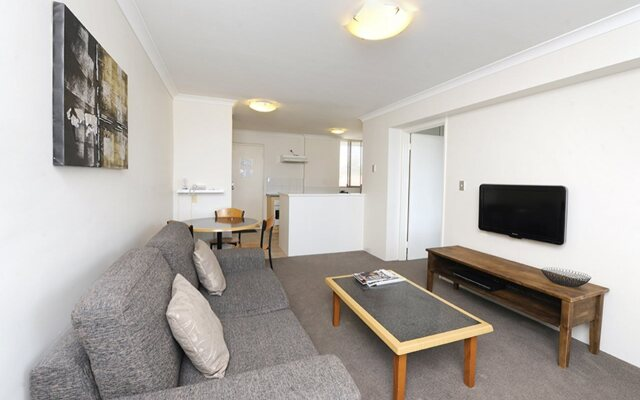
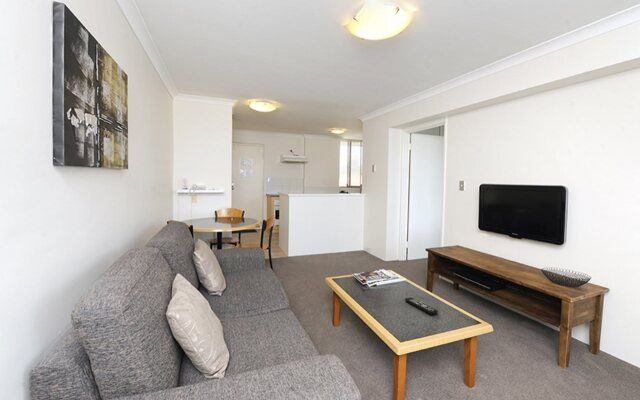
+ remote control [404,297,439,316]
